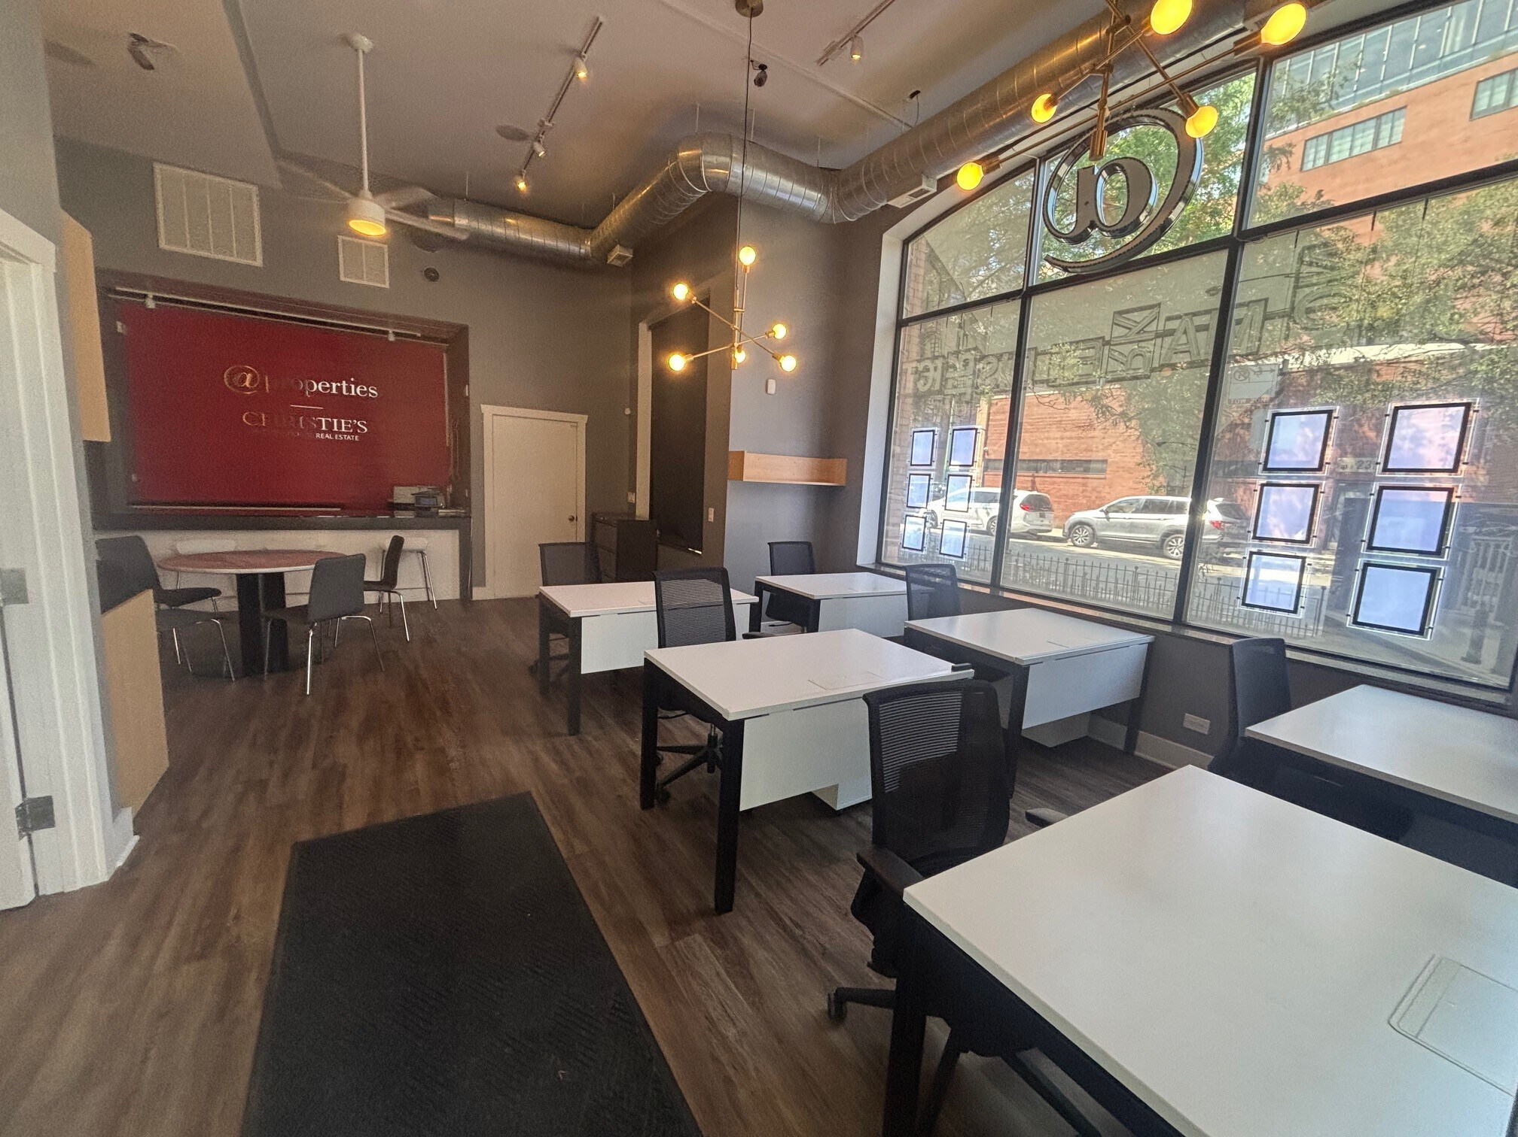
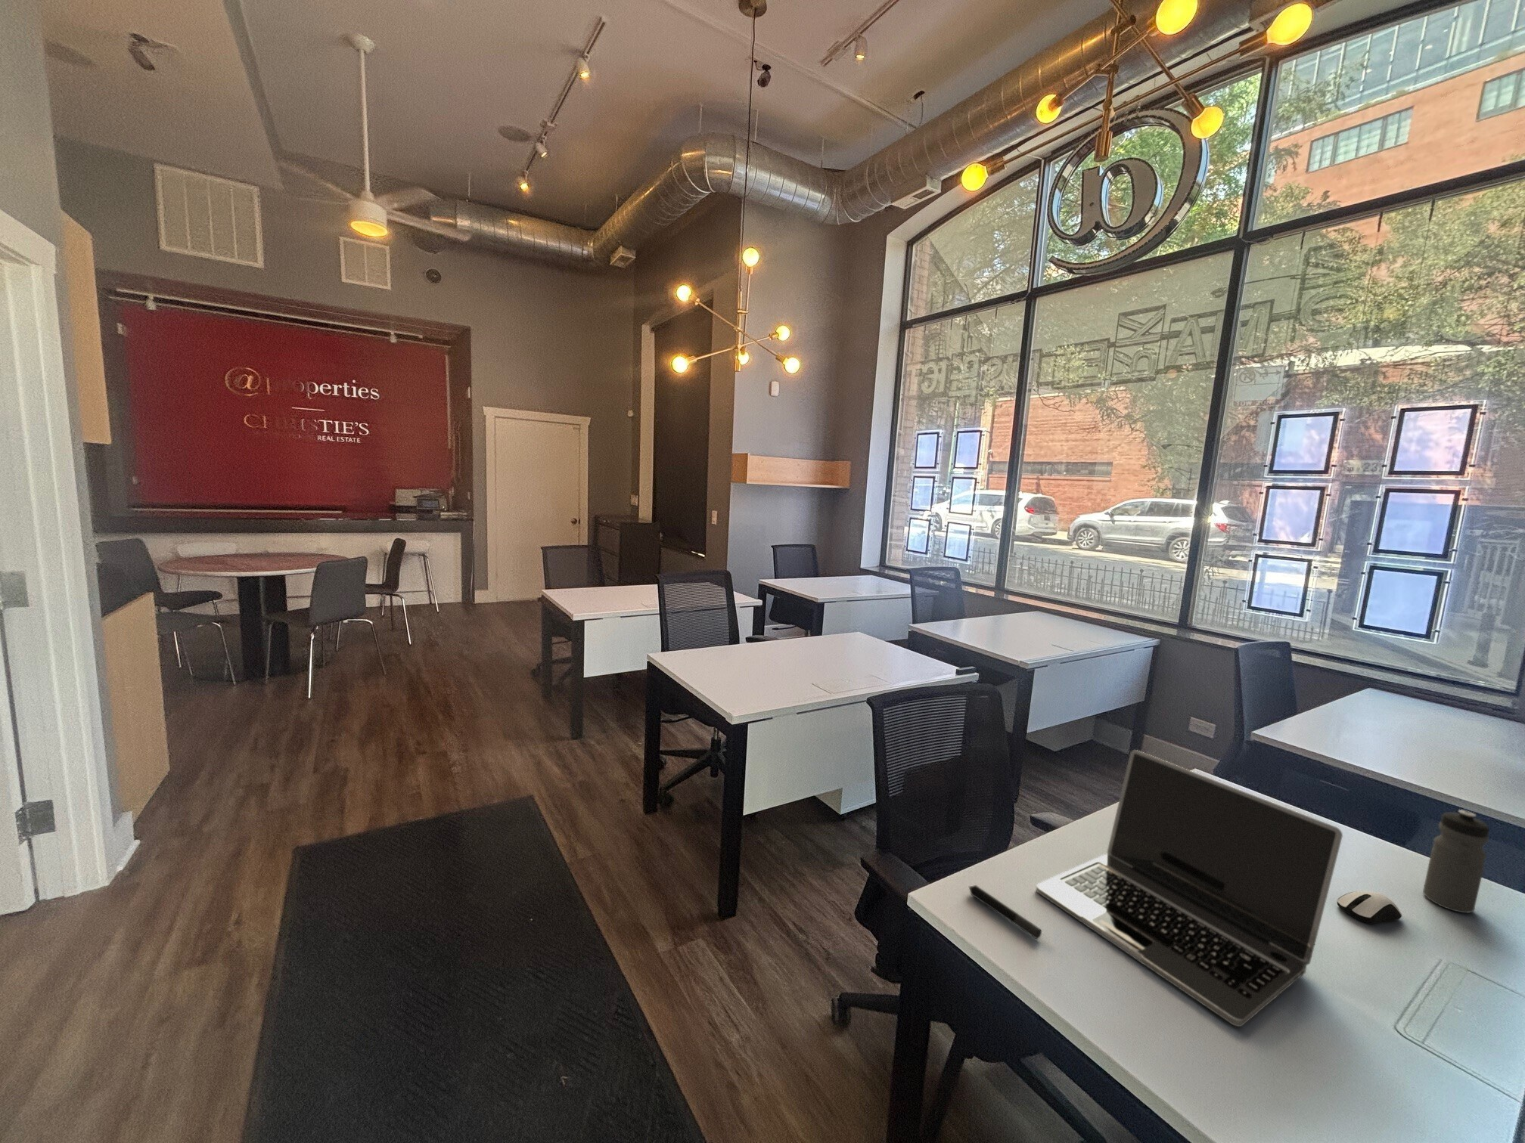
+ pen [968,885,1042,940]
+ water bottle [1422,809,1490,914]
+ laptop [1035,749,1344,1028]
+ computer mouse [1336,891,1403,924]
